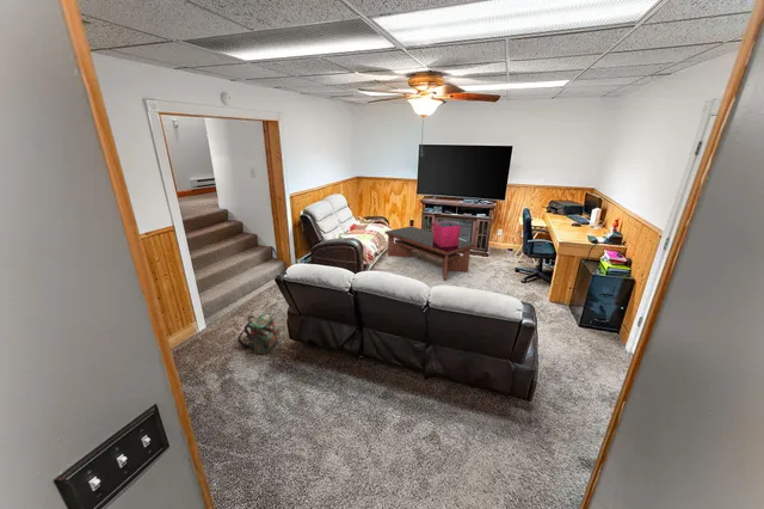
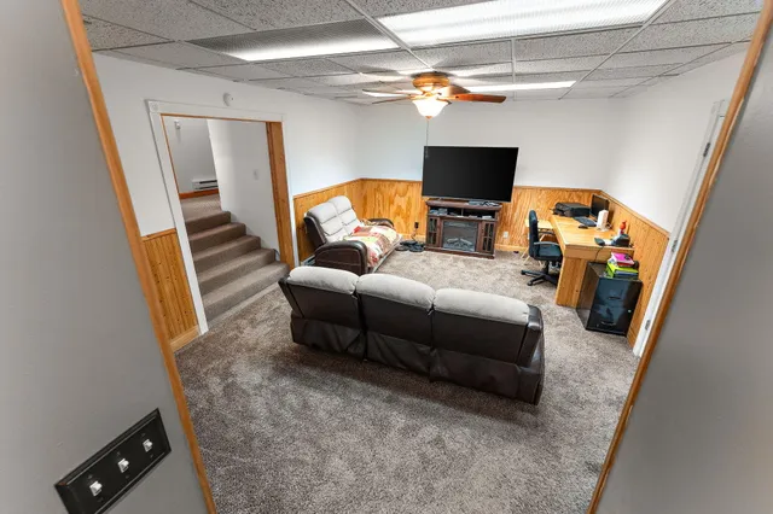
- storage bin [432,220,462,247]
- coffee table [384,225,476,281]
- backpack [236,312,281,356]
